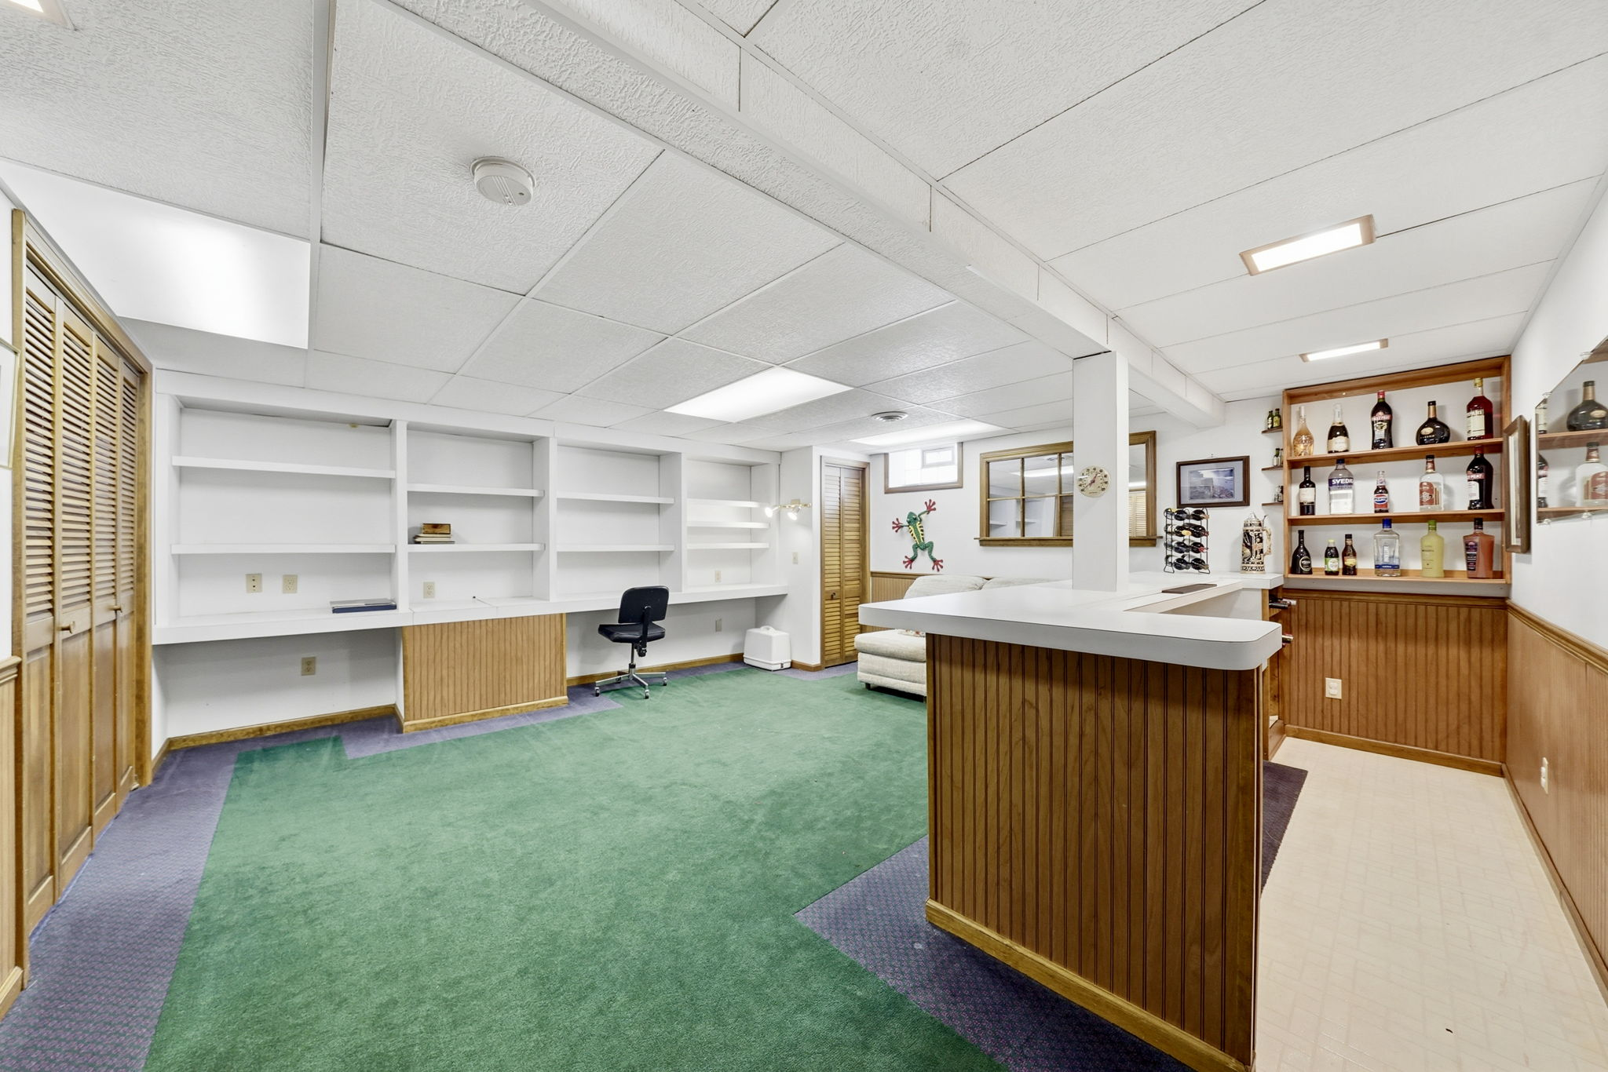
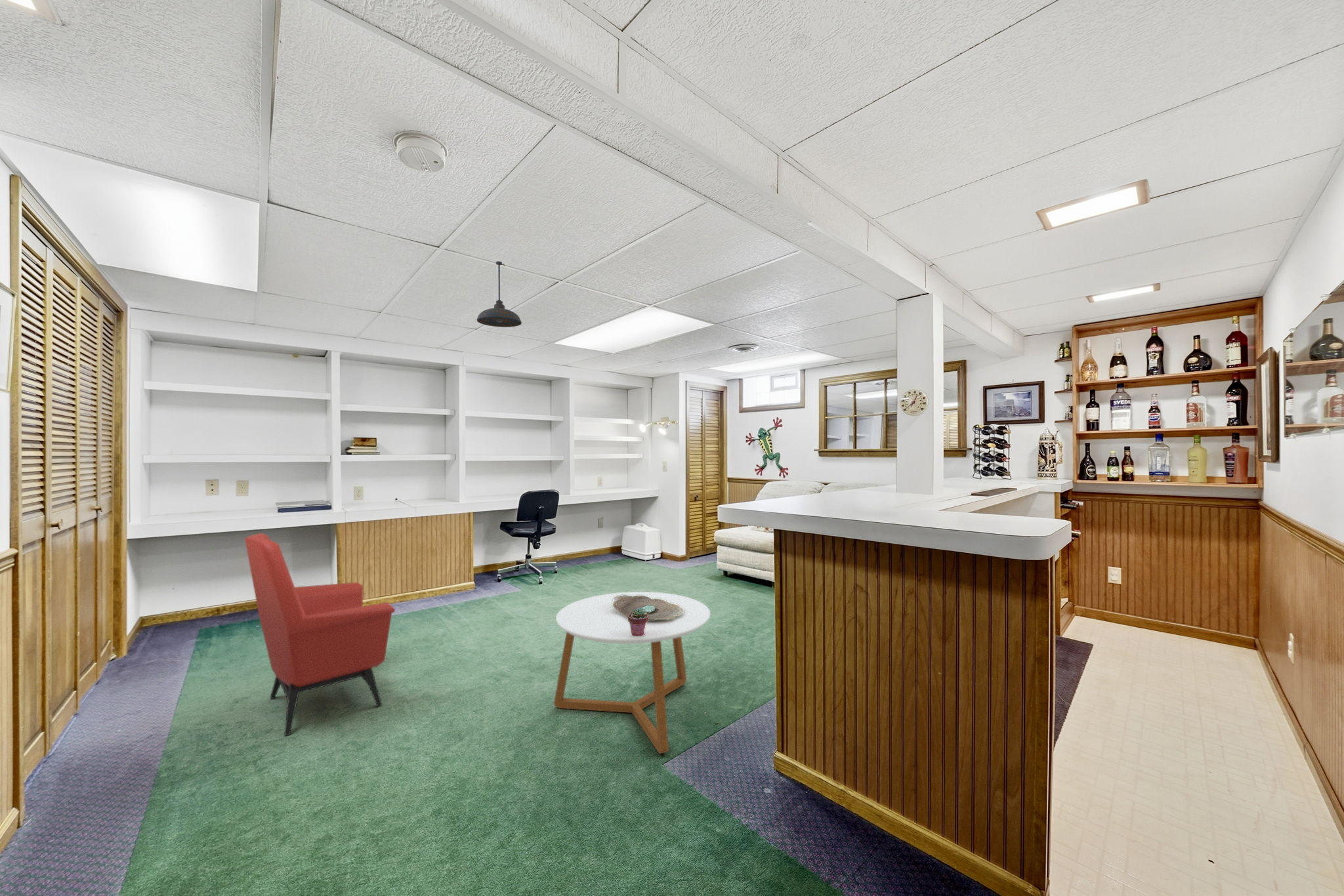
+ coffee table [553,591,711,754]
+ decorative bowl [612,595,684,620]
+ pendant light [476,260,522,328]
+ potted succulent [627,607,648,637]
+ armchair [244,533,396,737]
